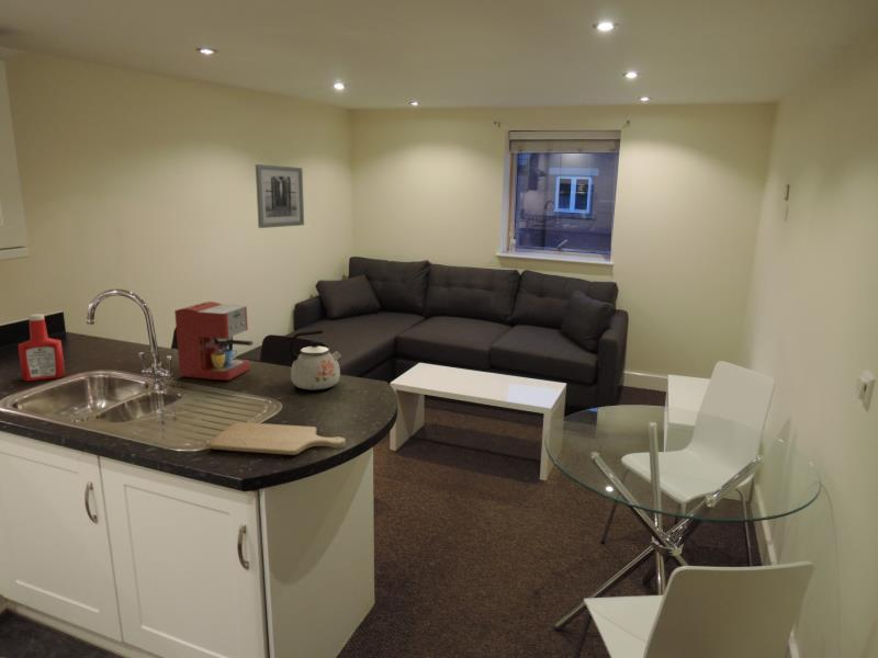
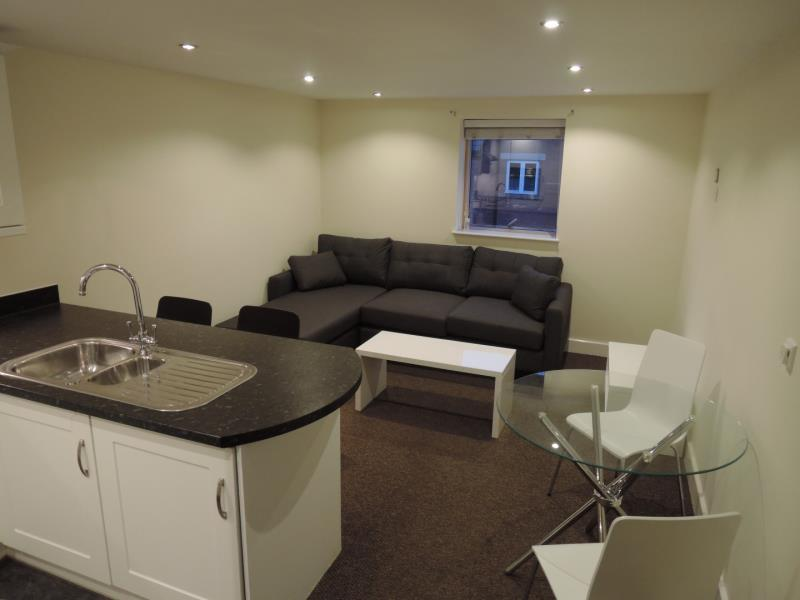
- kettle [289,329,342,390]
- wall art [255,163,305,229]
- chopping board [207,421,347,456]
- coffee maker [173,300,254,382]
- soap bottle [16,313,66,383]
